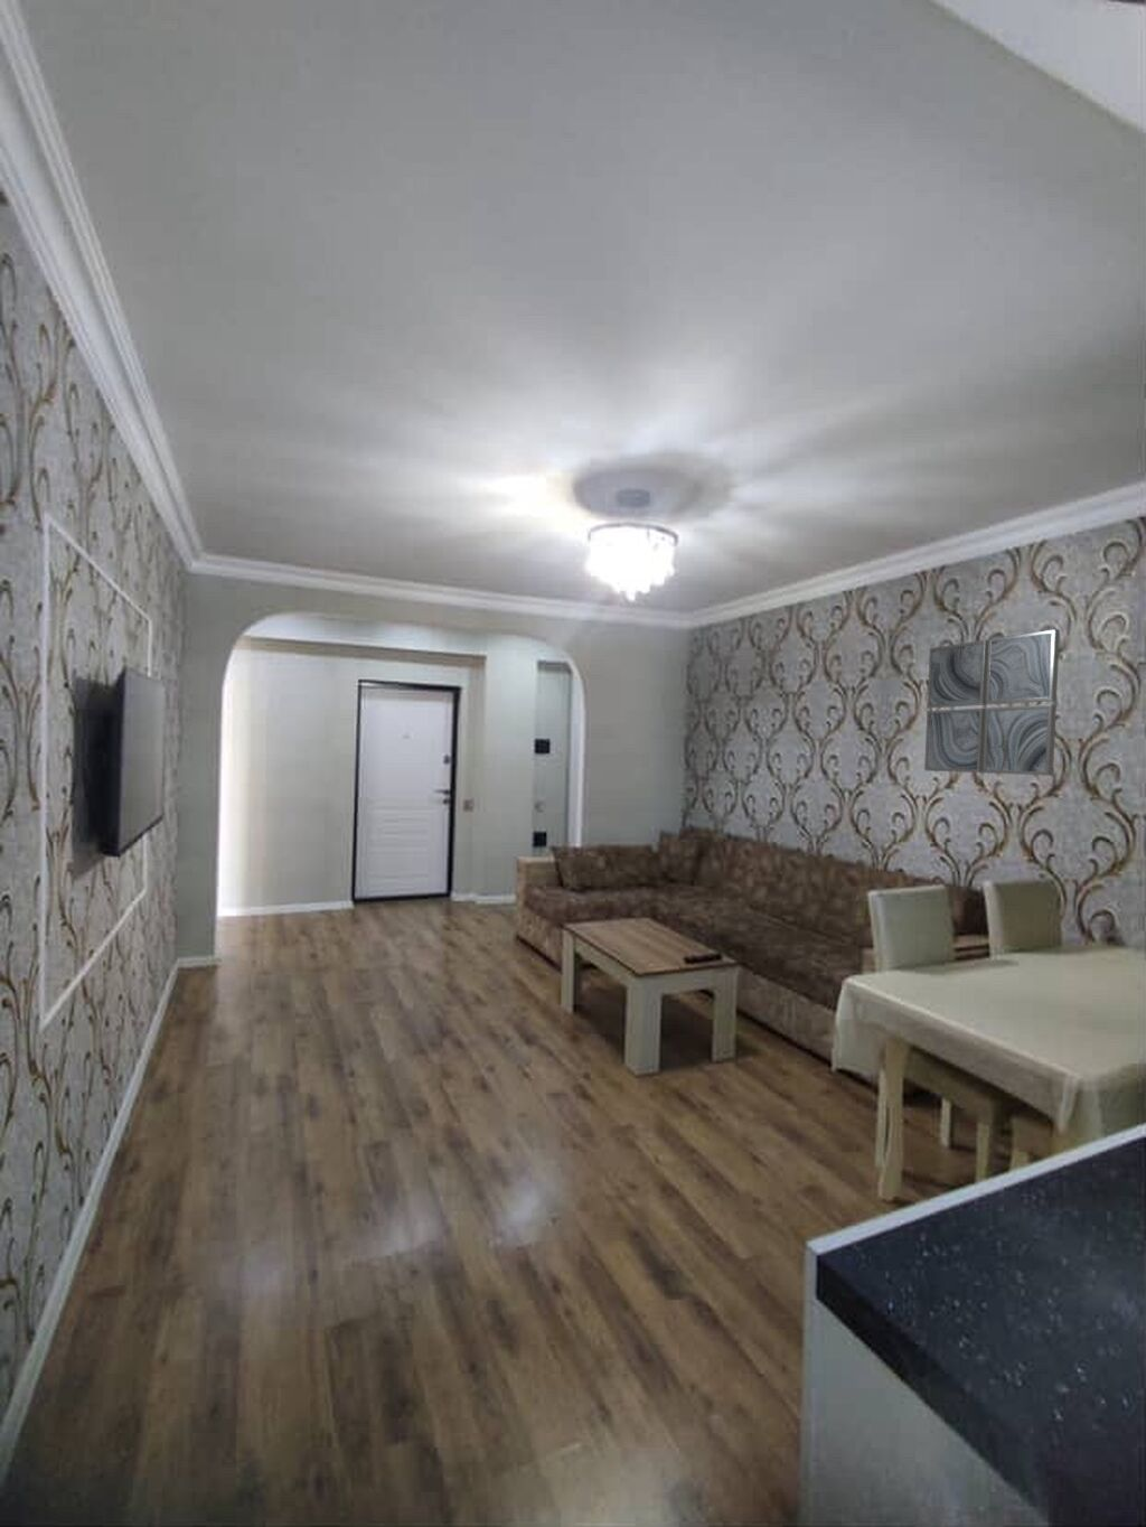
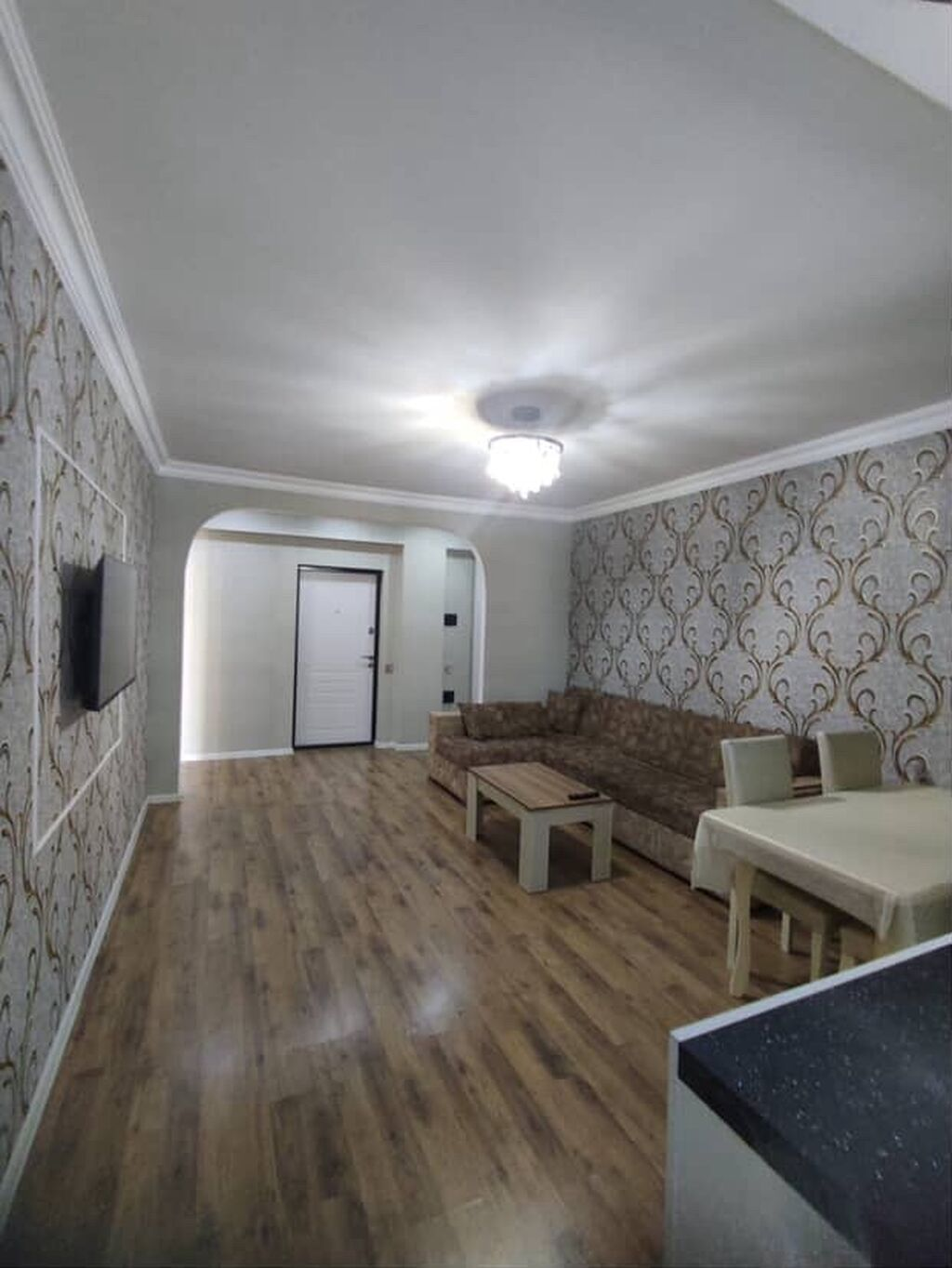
- wall art [923,629,1061,777]
